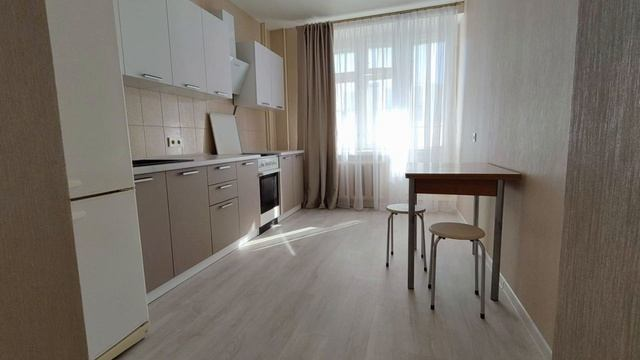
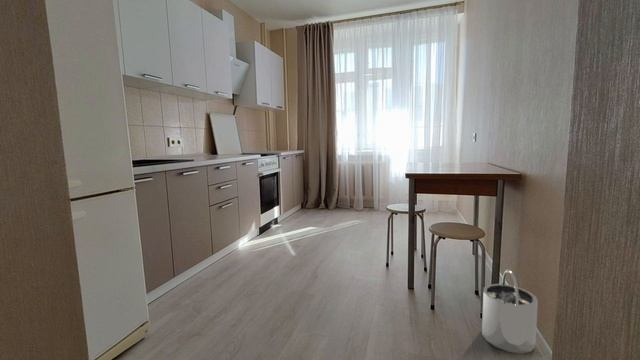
+ bucket [481,268,539,355]
